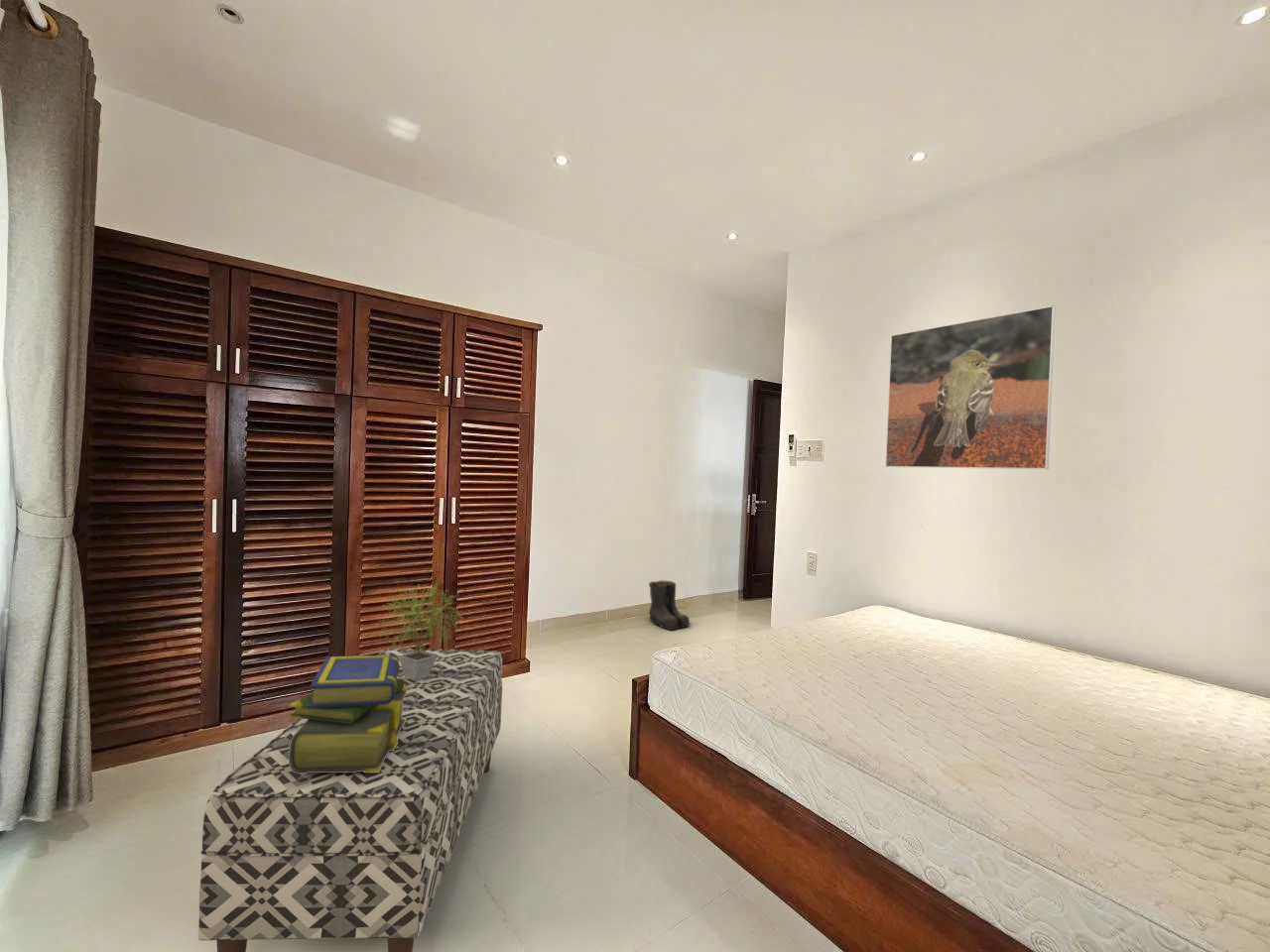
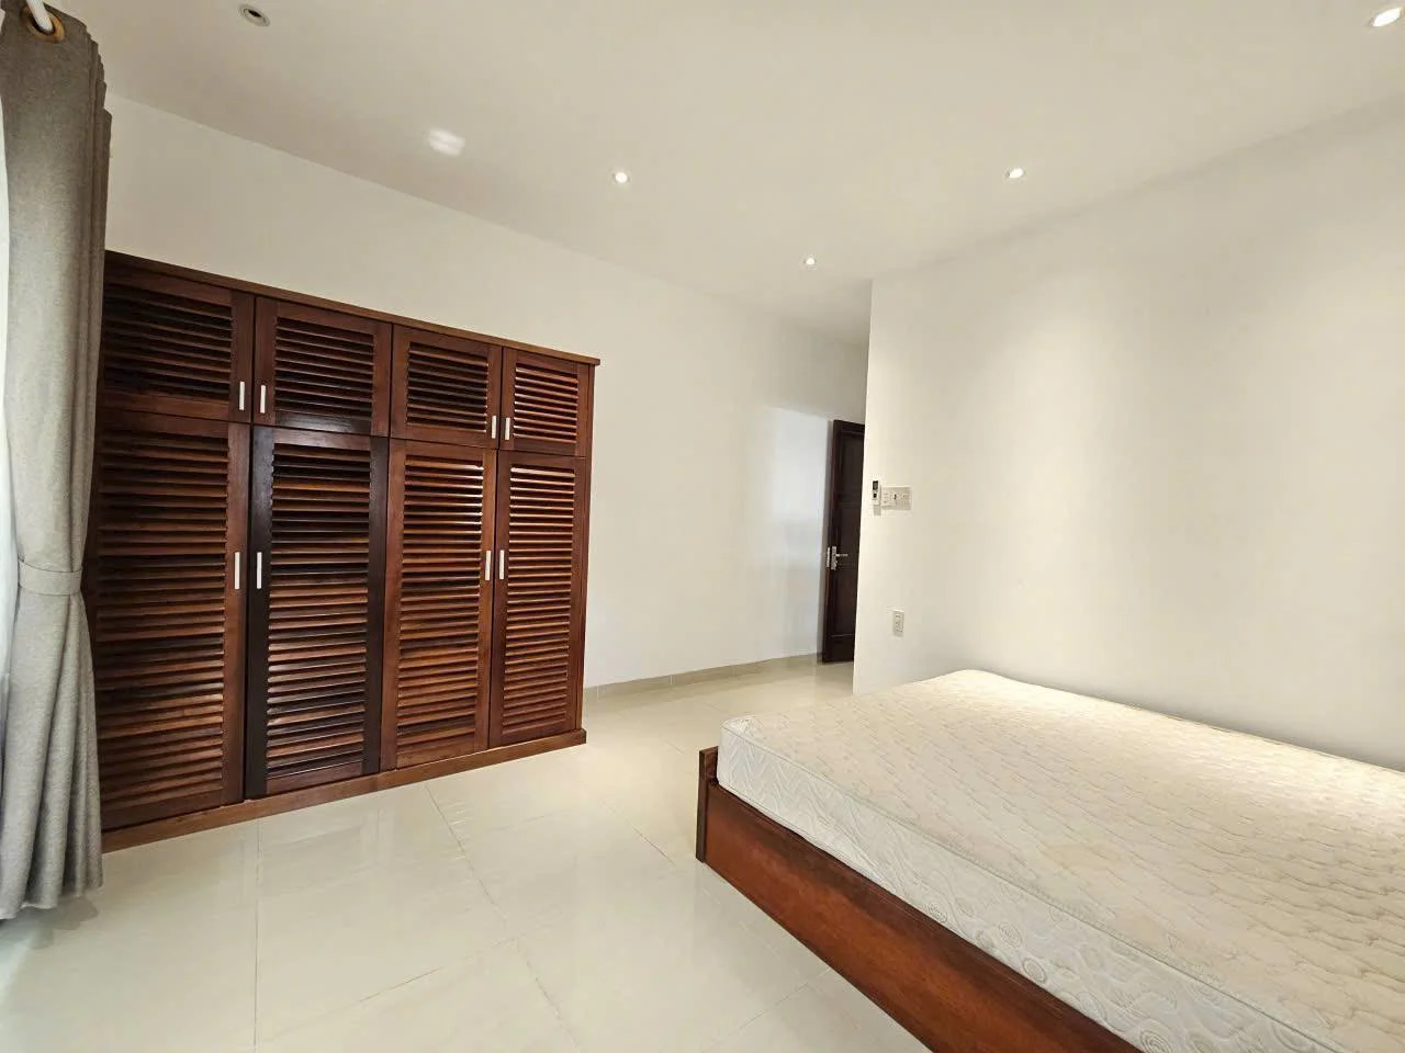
- bench [197,648,504,952]
- boots [648,579,692,631]
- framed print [884,304,1057,470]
- stack of books [287,654,408,773]
- potted plant [374,577,463,681]
